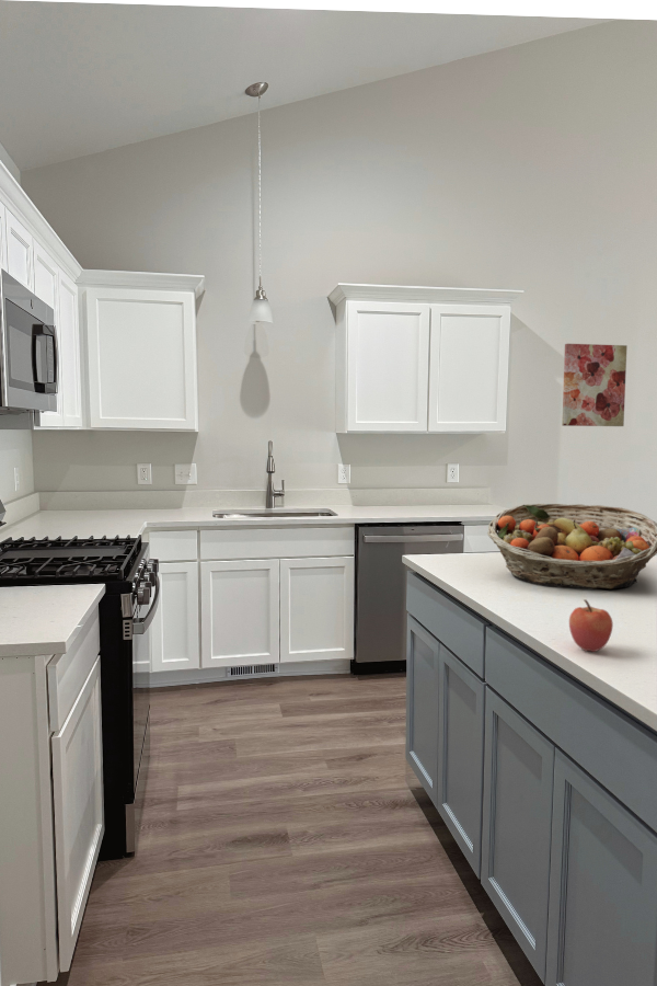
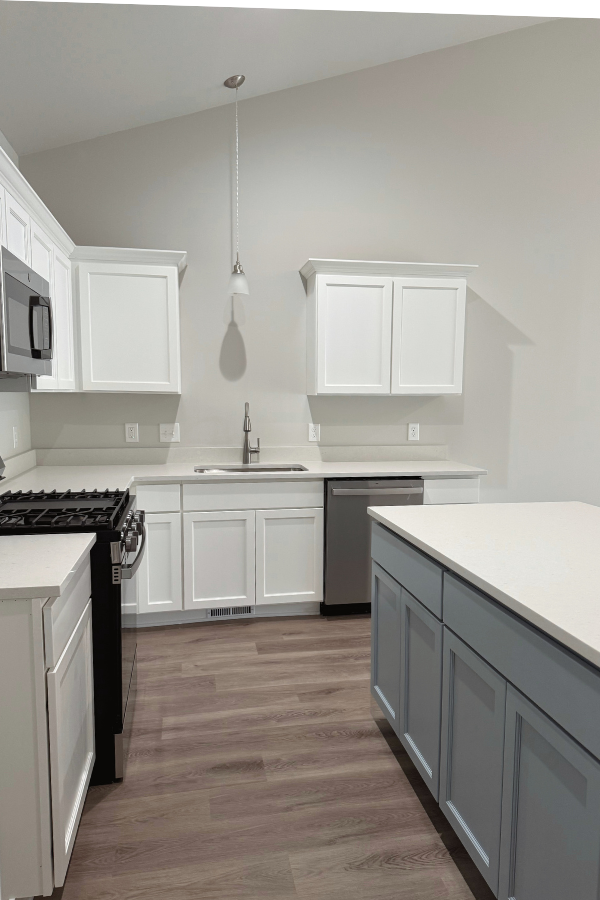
- fruit basket [486,503,657,589]
- wall art [561,343,629,427]
- apple [568,599,614,653]
